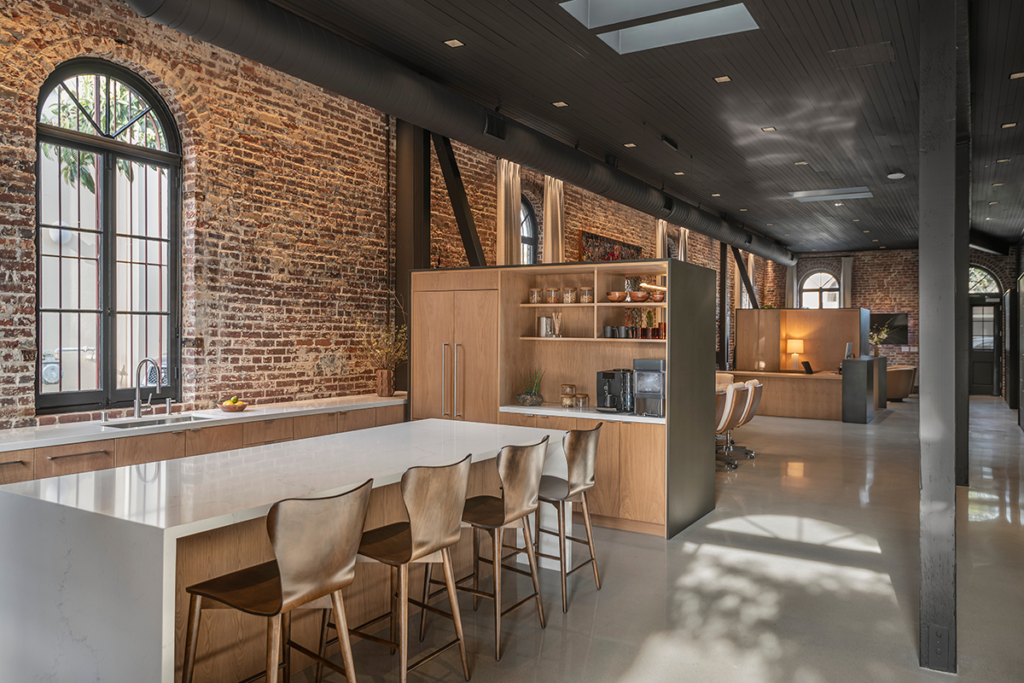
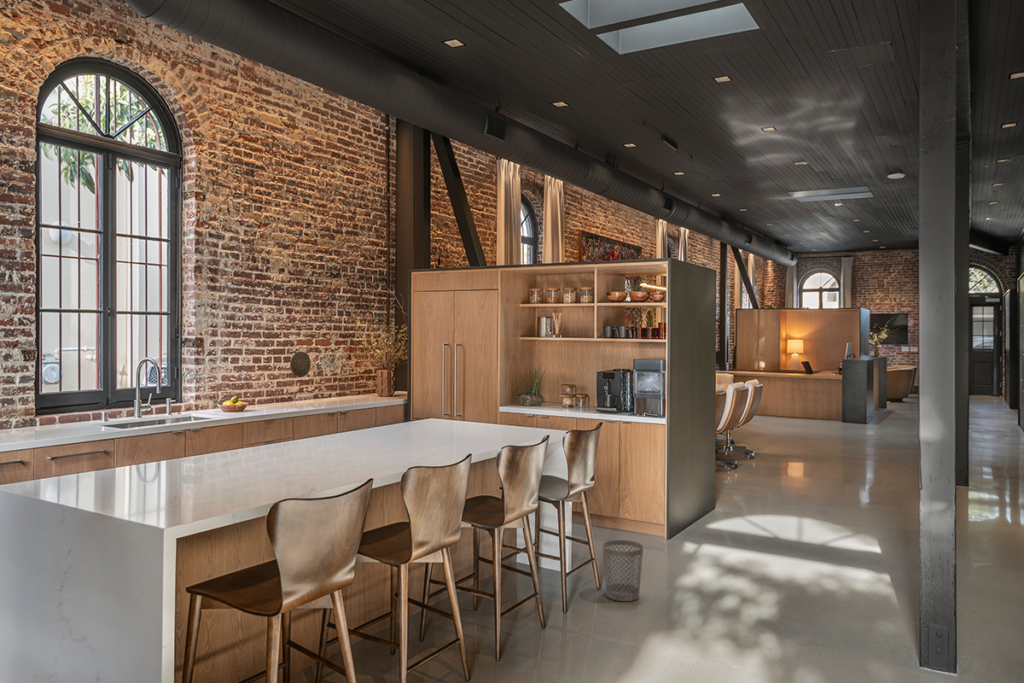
+ wastebasket [601,539,644,602]
+ decorative plate [289,350,312,378]
